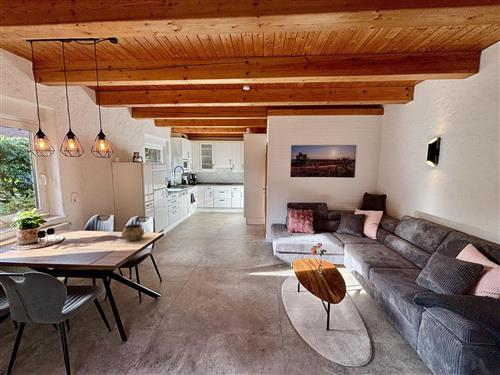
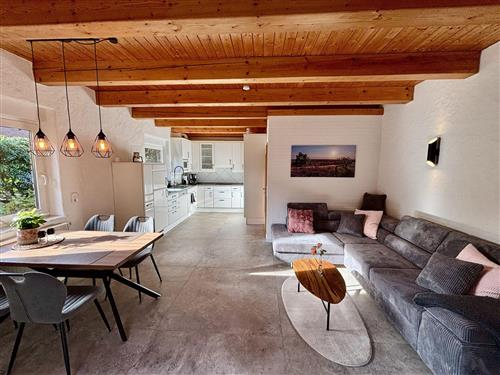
- decorative bowl [121,223,145,242]
